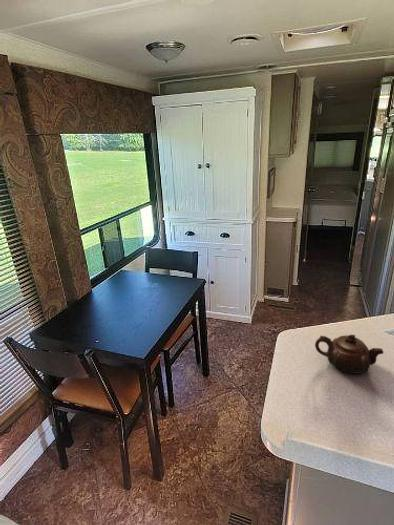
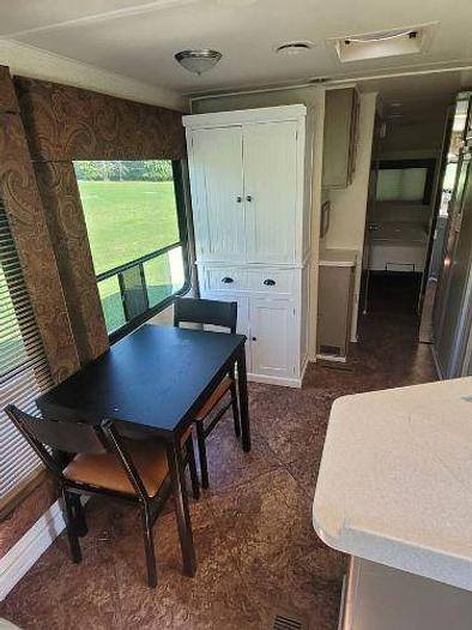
- teapot [314,333,384,375]
